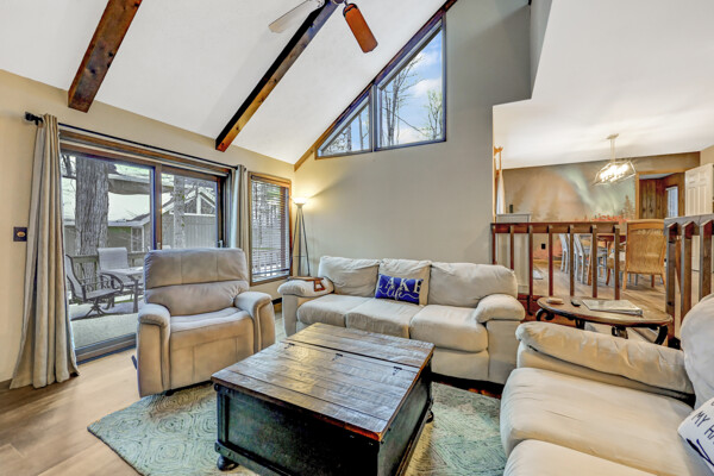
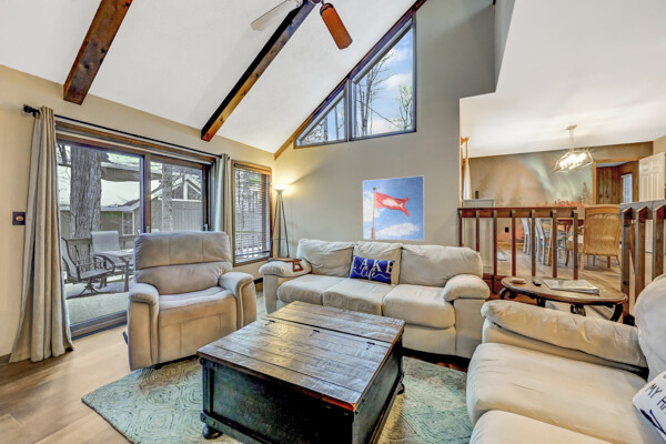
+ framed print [362,174,425,242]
